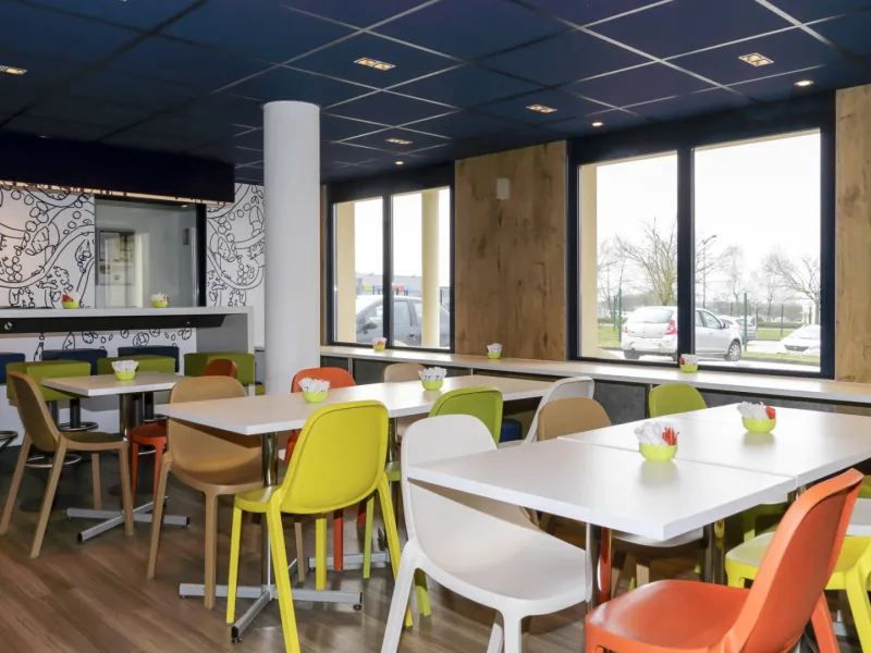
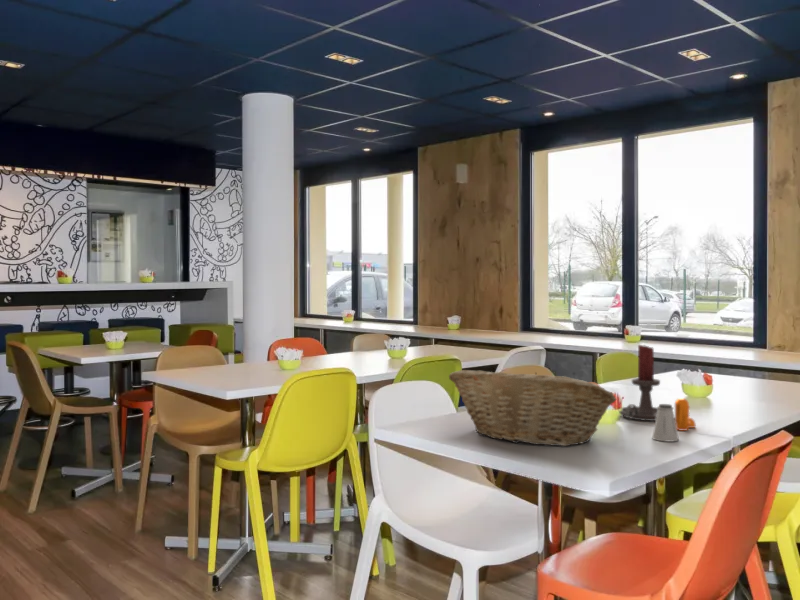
+ candle holder [618,344,675,422]
+ fruit basket [448,369,618,447]
+ pepper shaker [674,397,697,432]
+ saltshaker [651,403,680,443]
